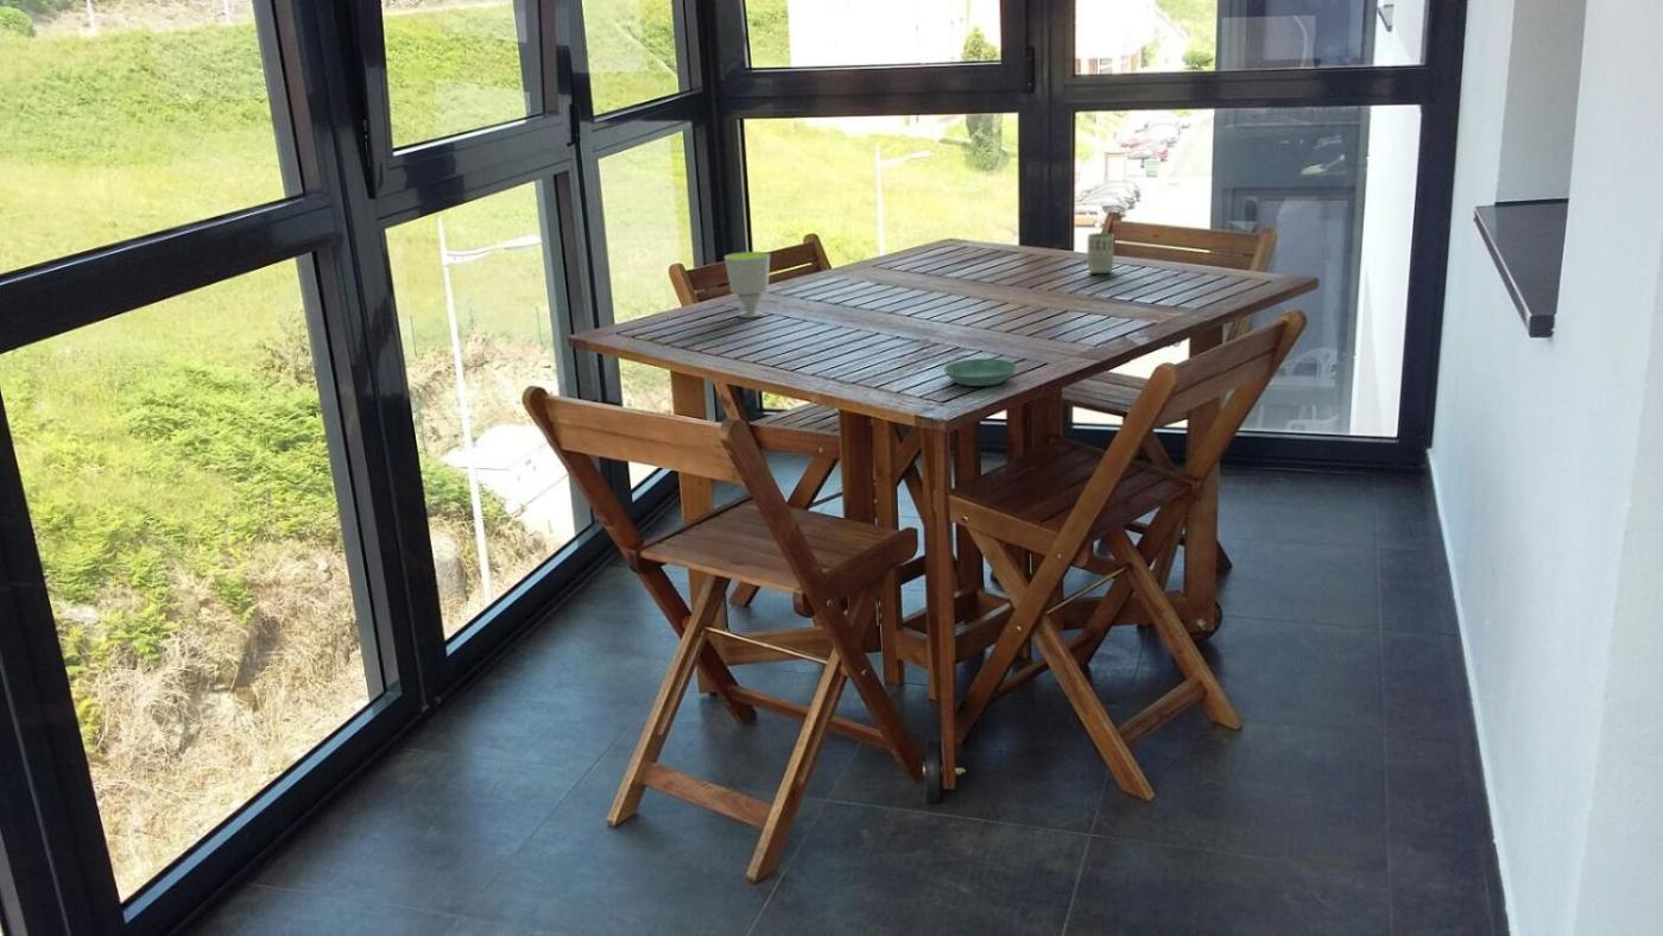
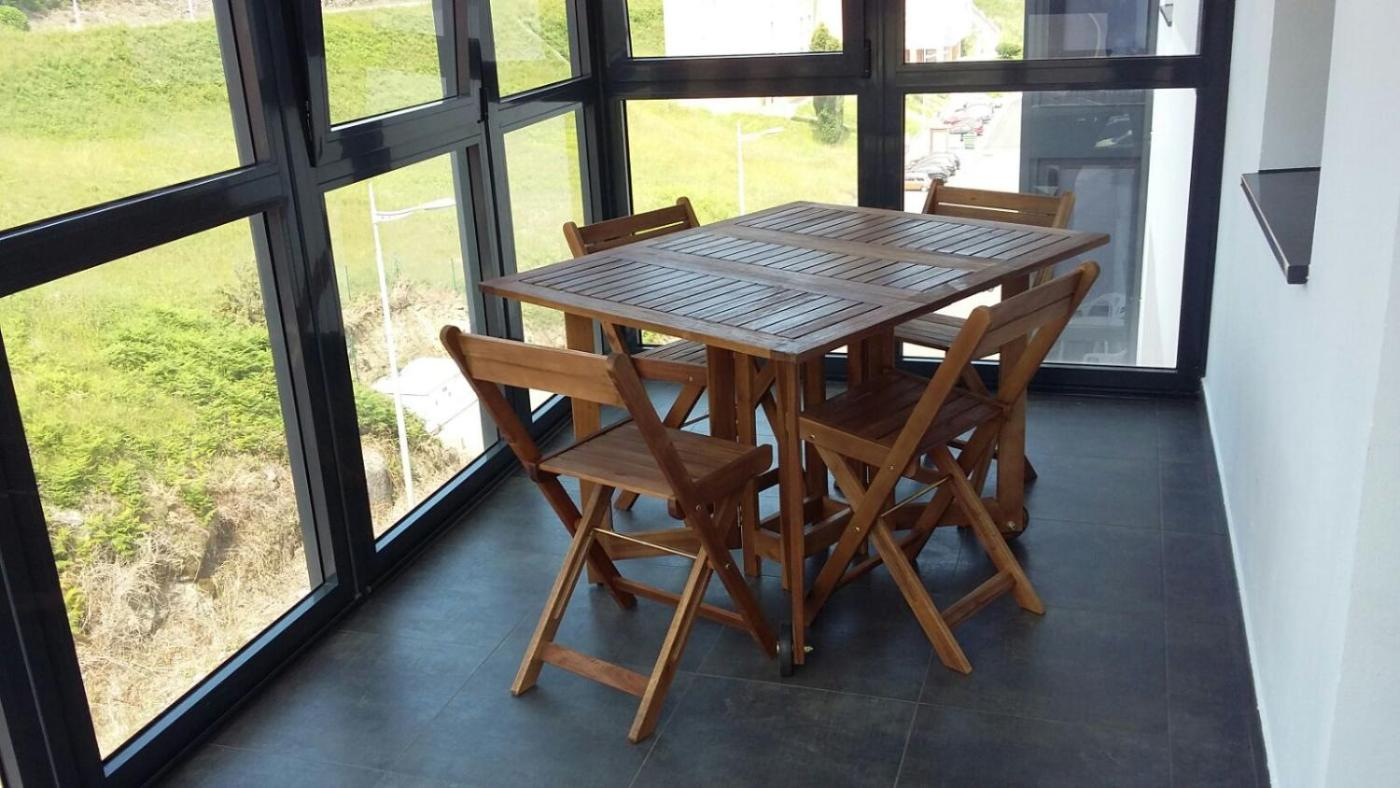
- cup [1086,232,1115,274]
- cup [723,251,771,318]
- saucer [943,358,1018,387]
